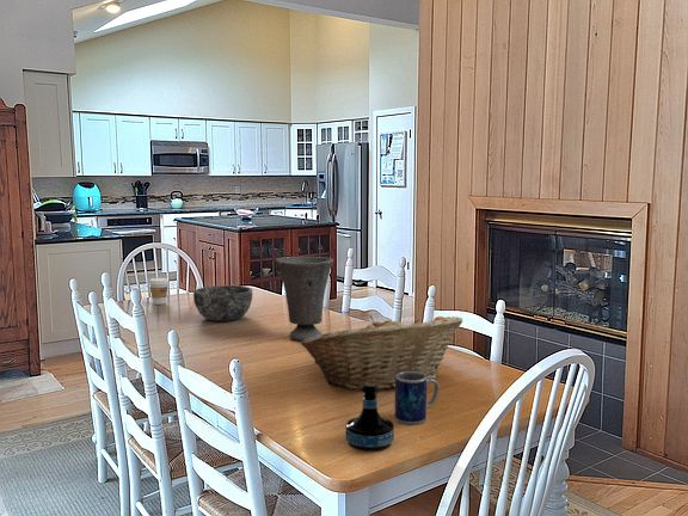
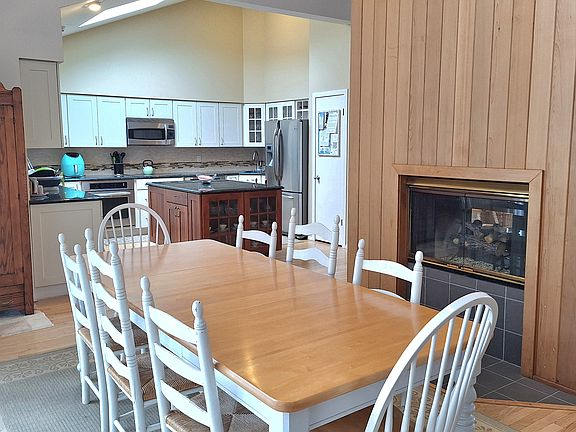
- bowl [192,284,253,322]
- tequila bottle [344,383,395,453]
- fruit basket [300,314,463,391]
- coffee cup [148,277,170,306]
- mug [394,371,441,425]
- vase [275,256,334,342]
